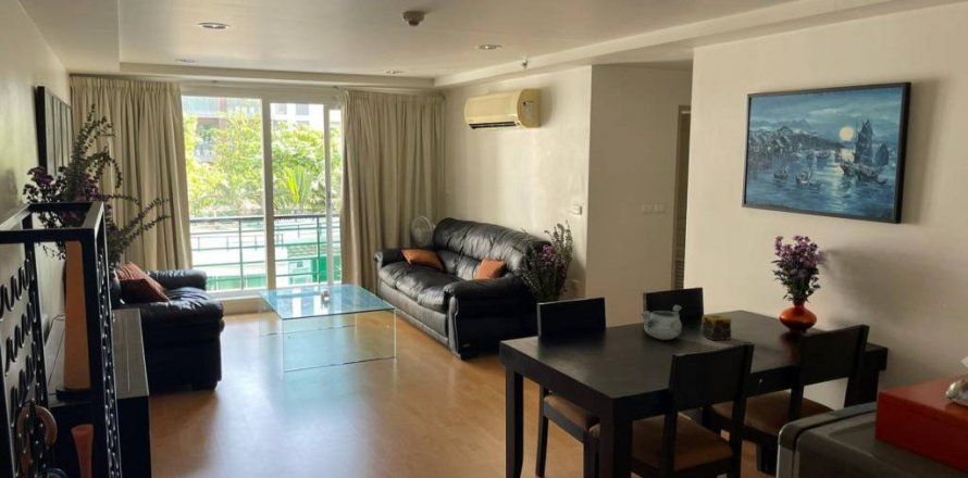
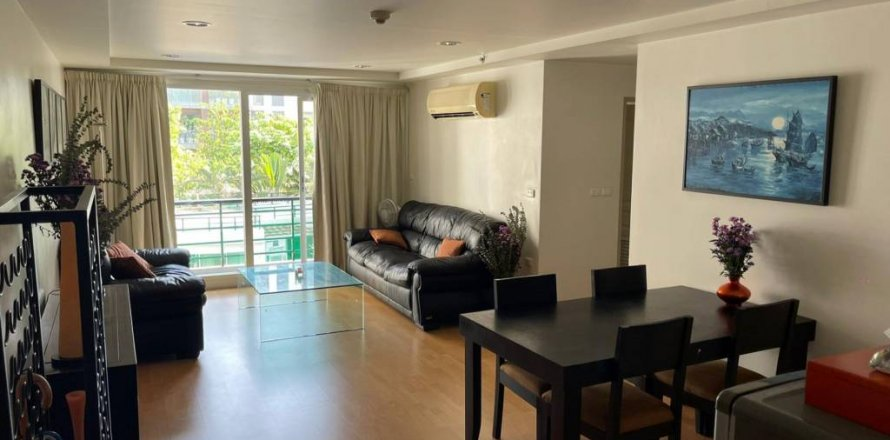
- decorative bowl [640,304,683,341]
- candle [700,314,733,341]
